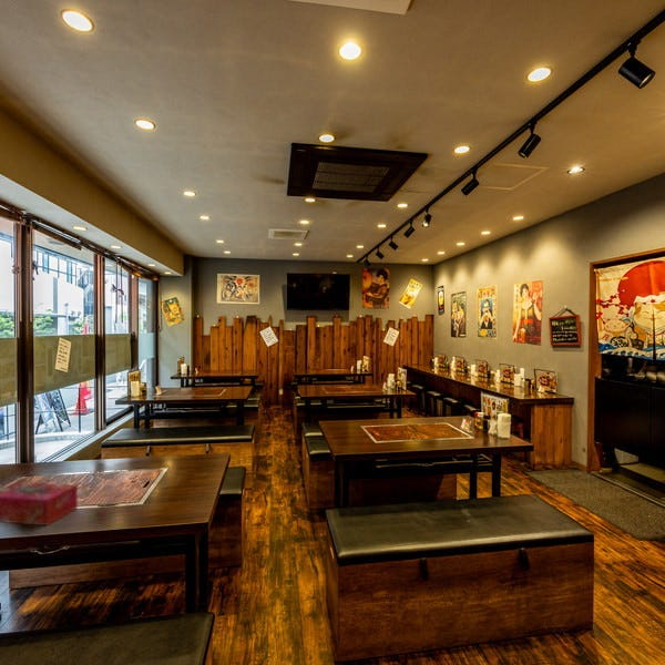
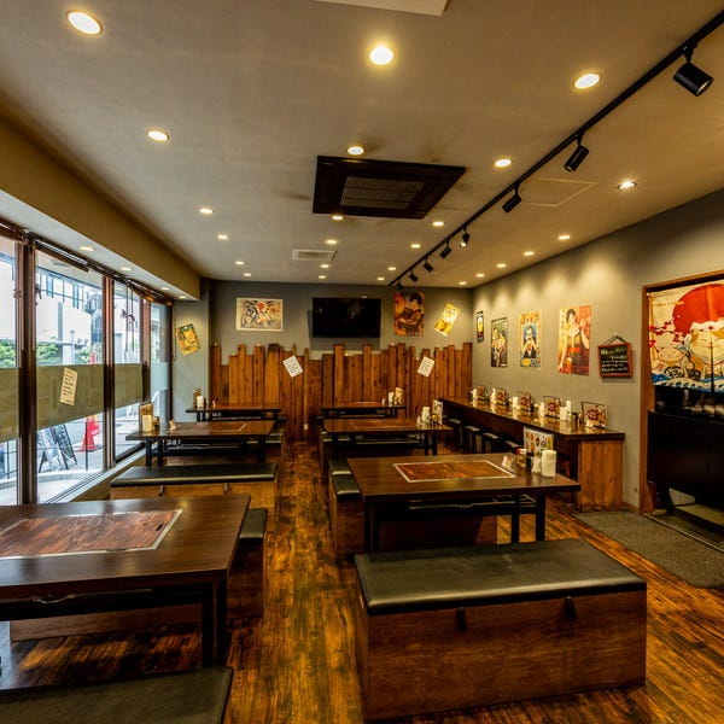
- tissue box [0,481,79,526]
